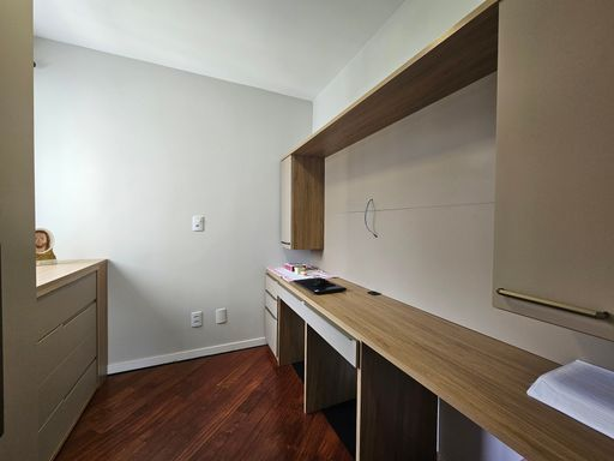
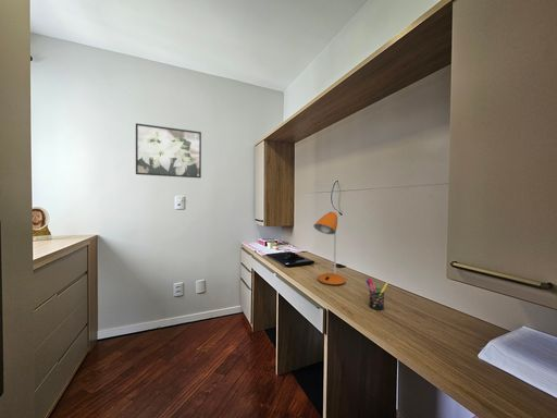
+ pen holder [364,276,389,311]
+ desk lamp [312,211,347,286]
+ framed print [135,122,202,179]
